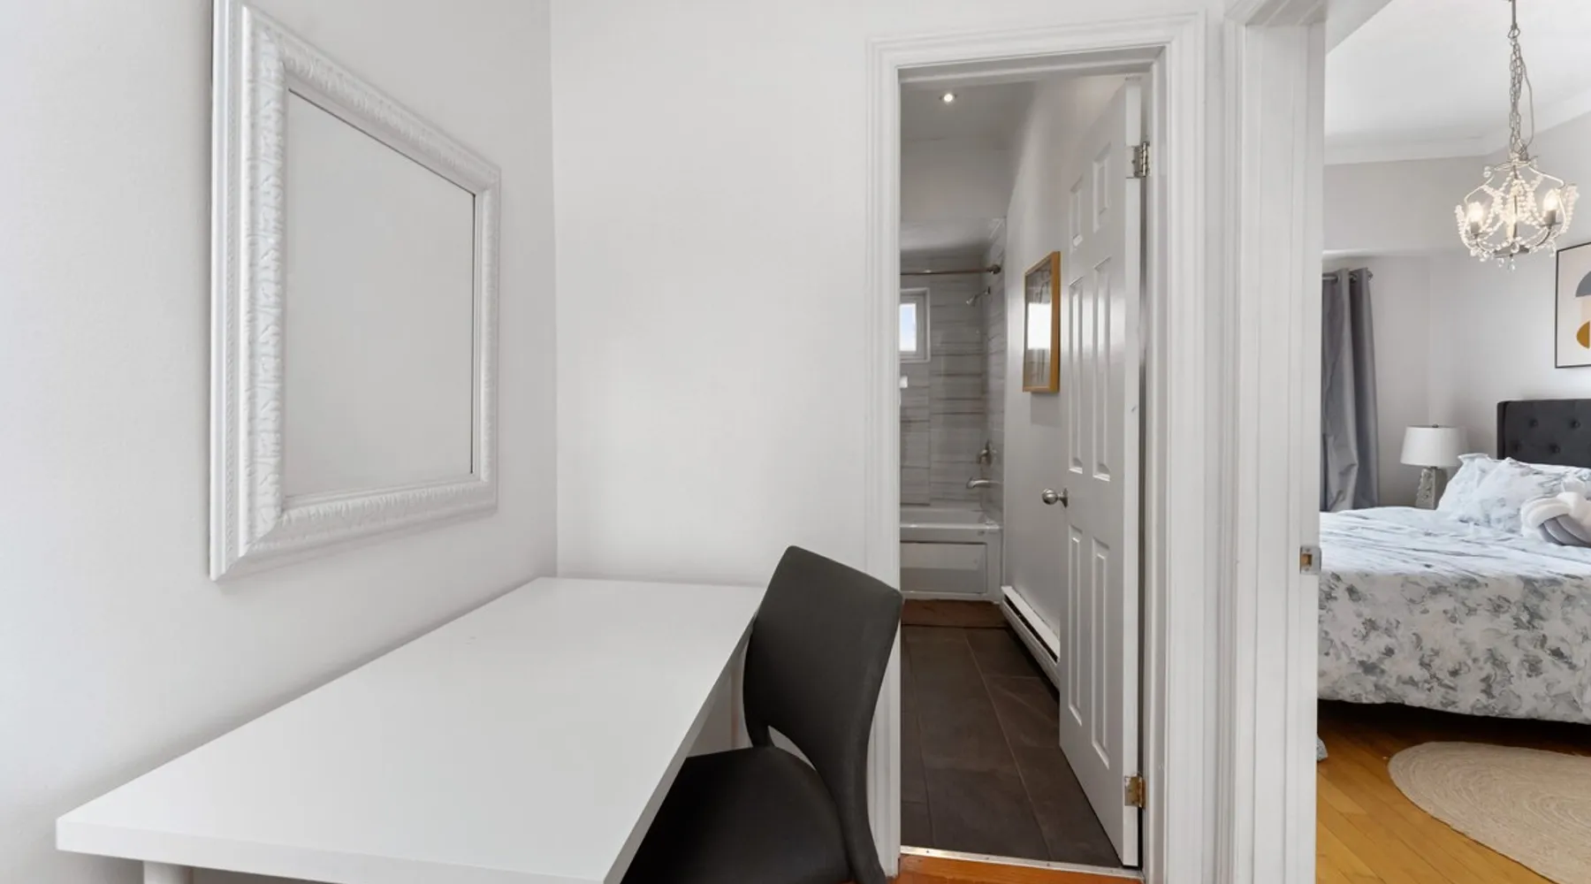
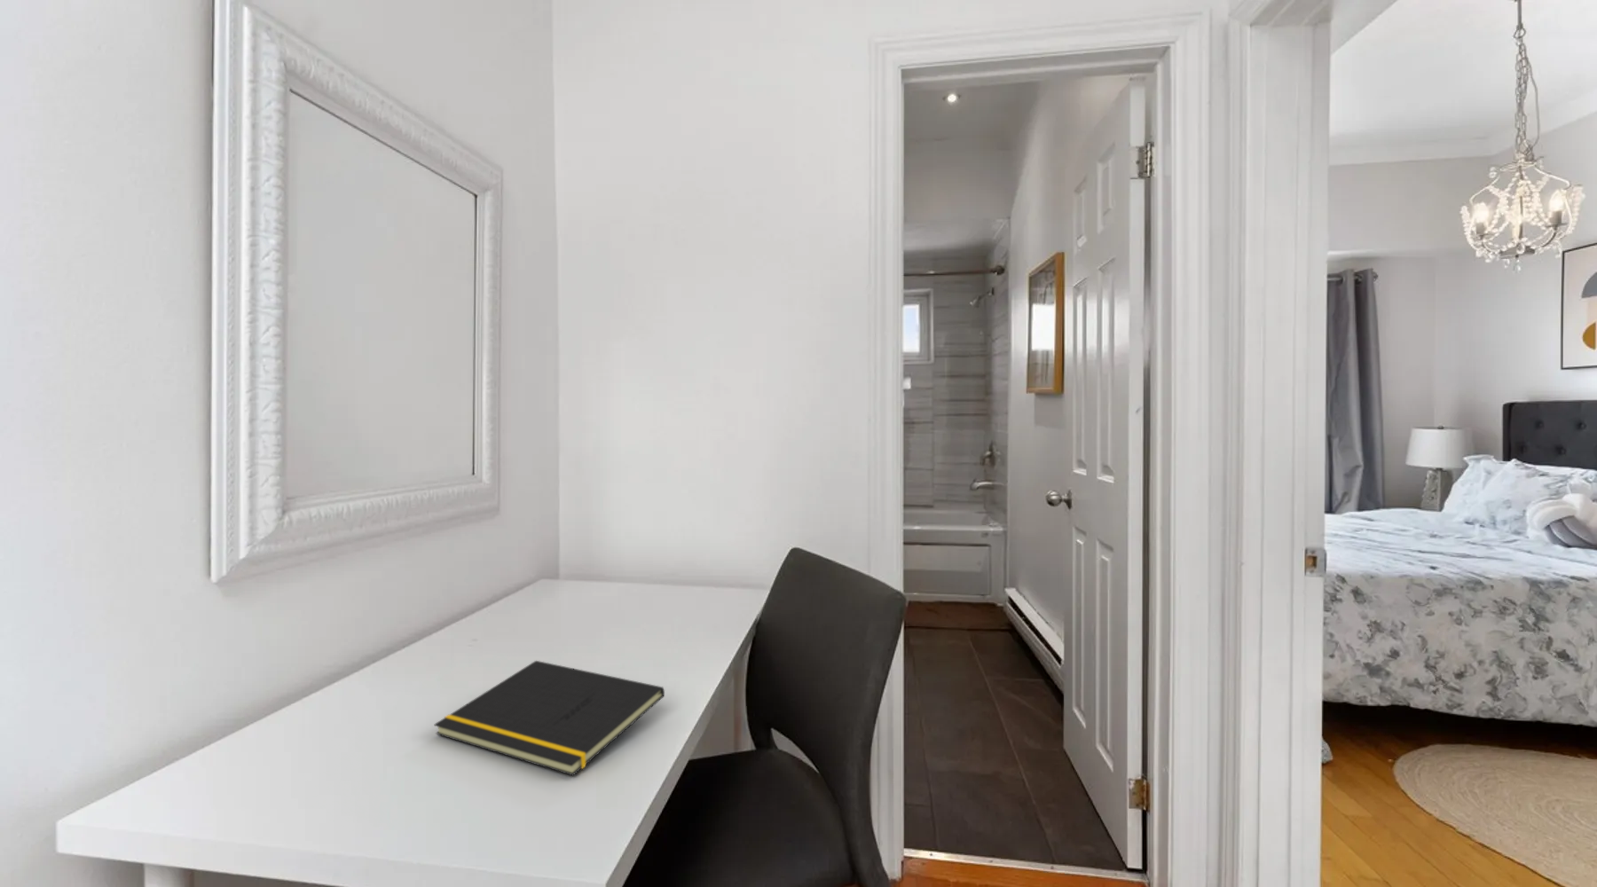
+ notepad [434,660,665,777]
